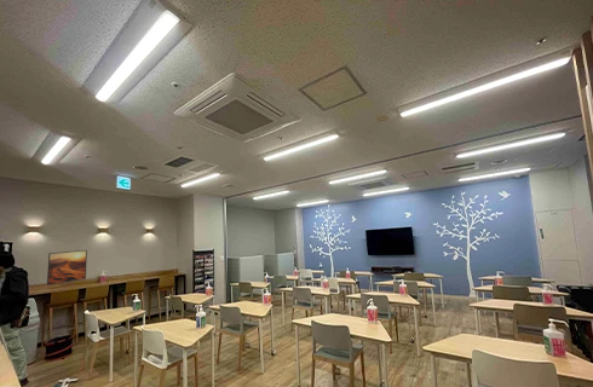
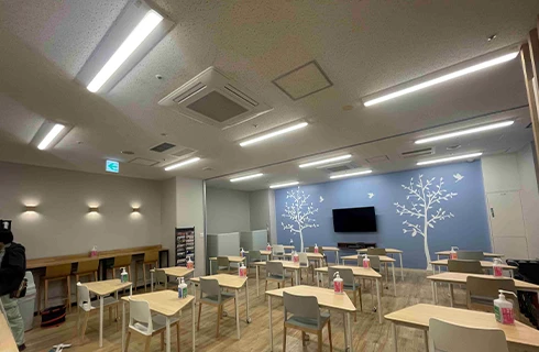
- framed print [46,249,88,287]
